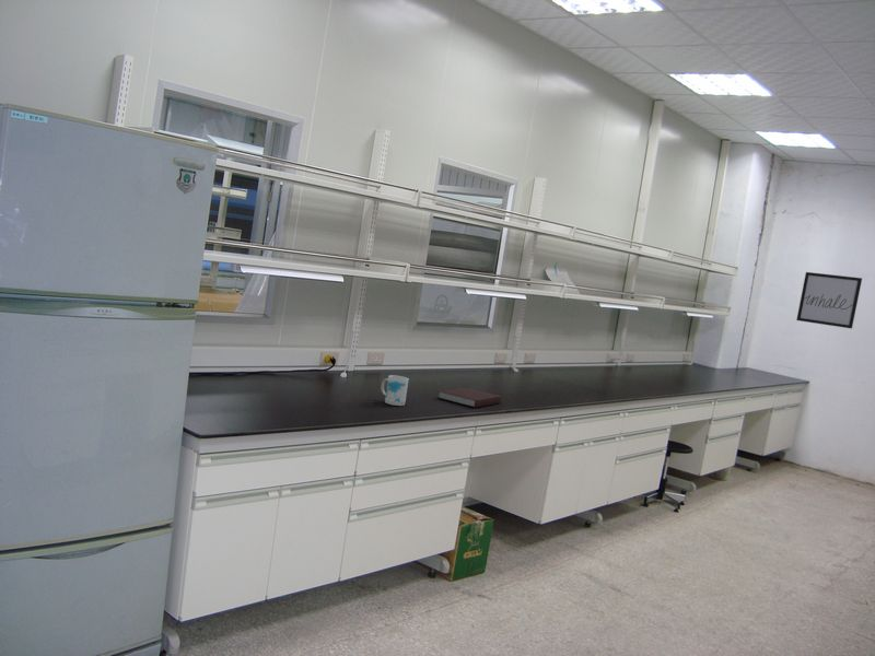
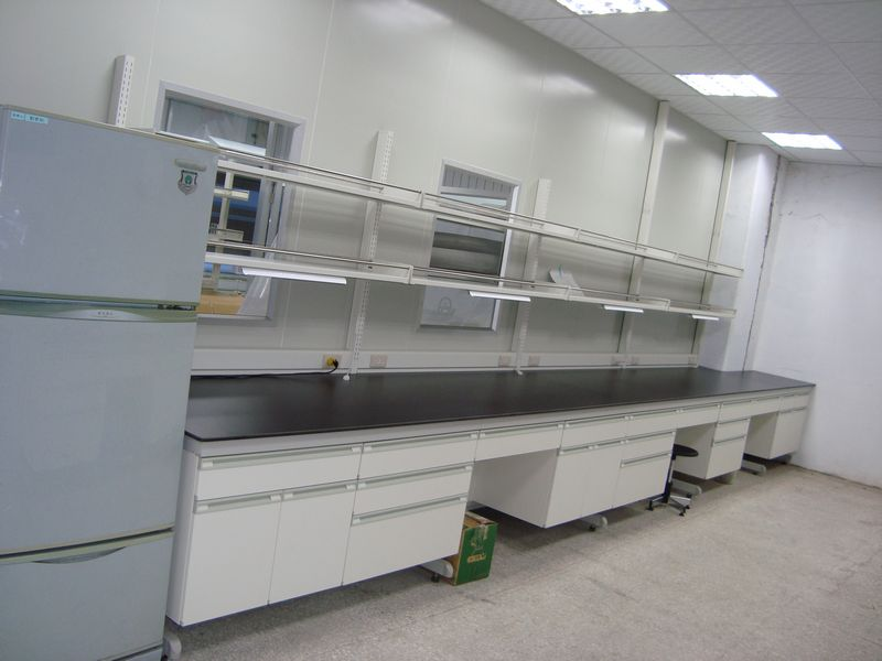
- mug [381,374,410,407]
- wall art [796,271,863,330]
- notebook [438,386,502,409]
